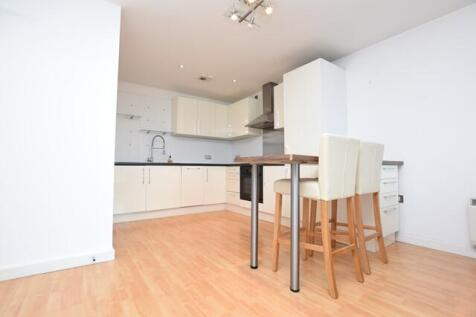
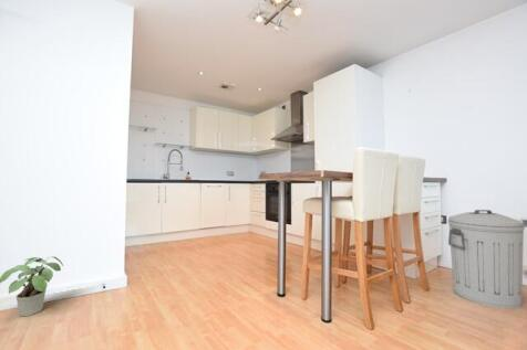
+ potted plant [0,256,64,317]
+ trash can [447,209,526,309]
